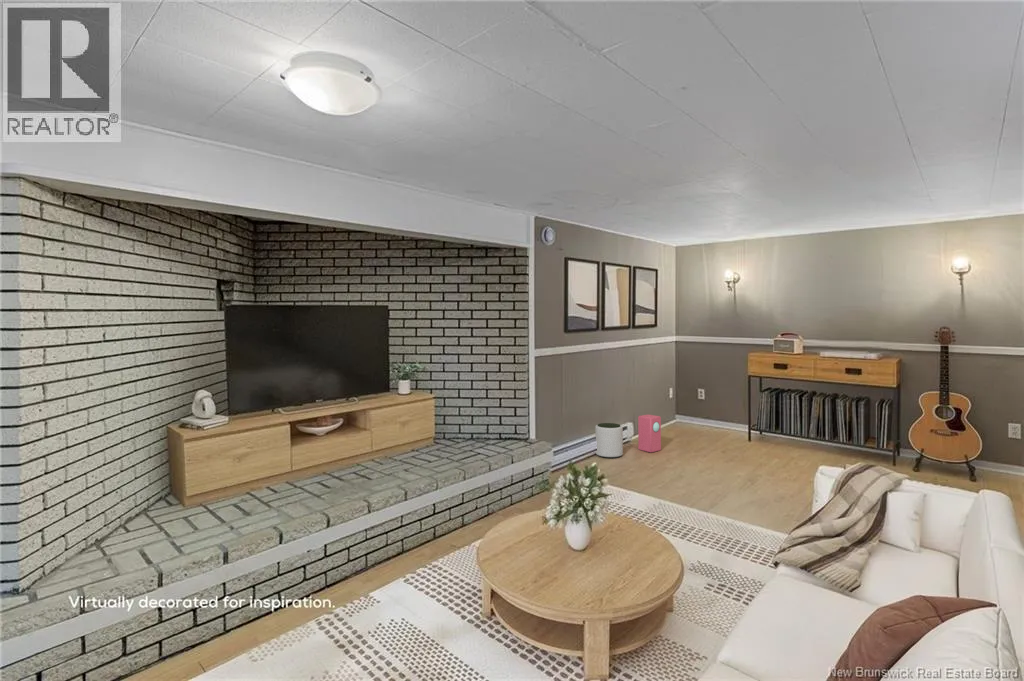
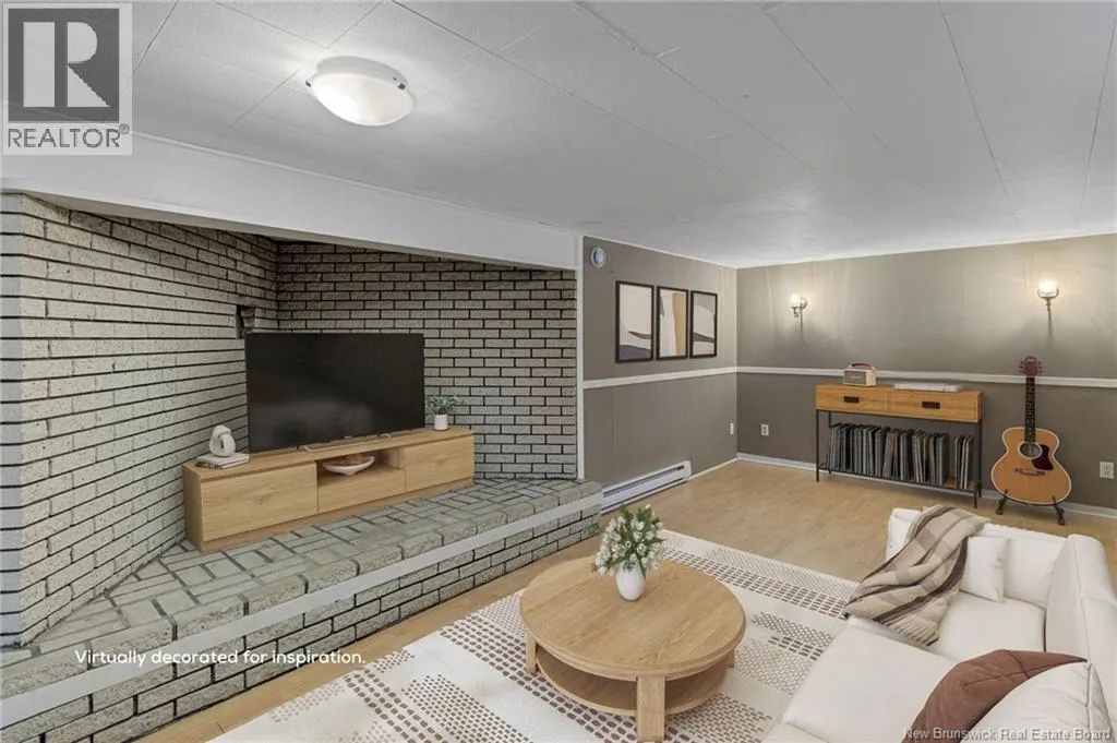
- plant pot [594,422,624,459]
- speaker [637,414,662,453]
